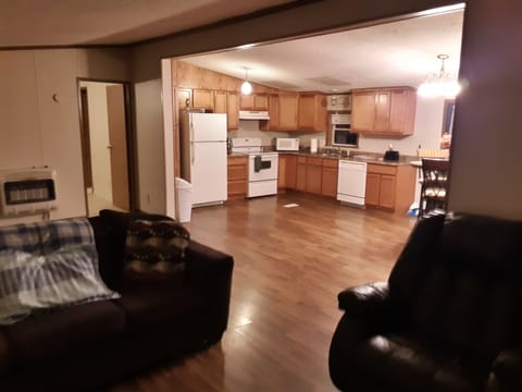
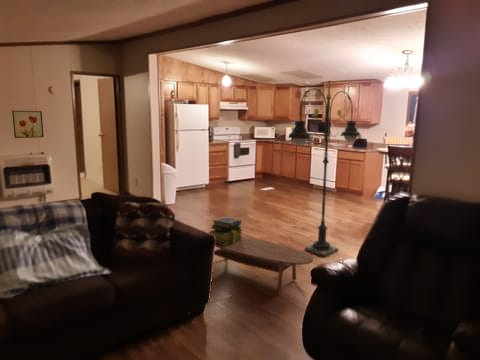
+ wall art [11,110,45,139]
+ floor lamp [286,80,362,257]
+ coffee table [213,235,314,292]
+ stack of books [208,216,244,245]
